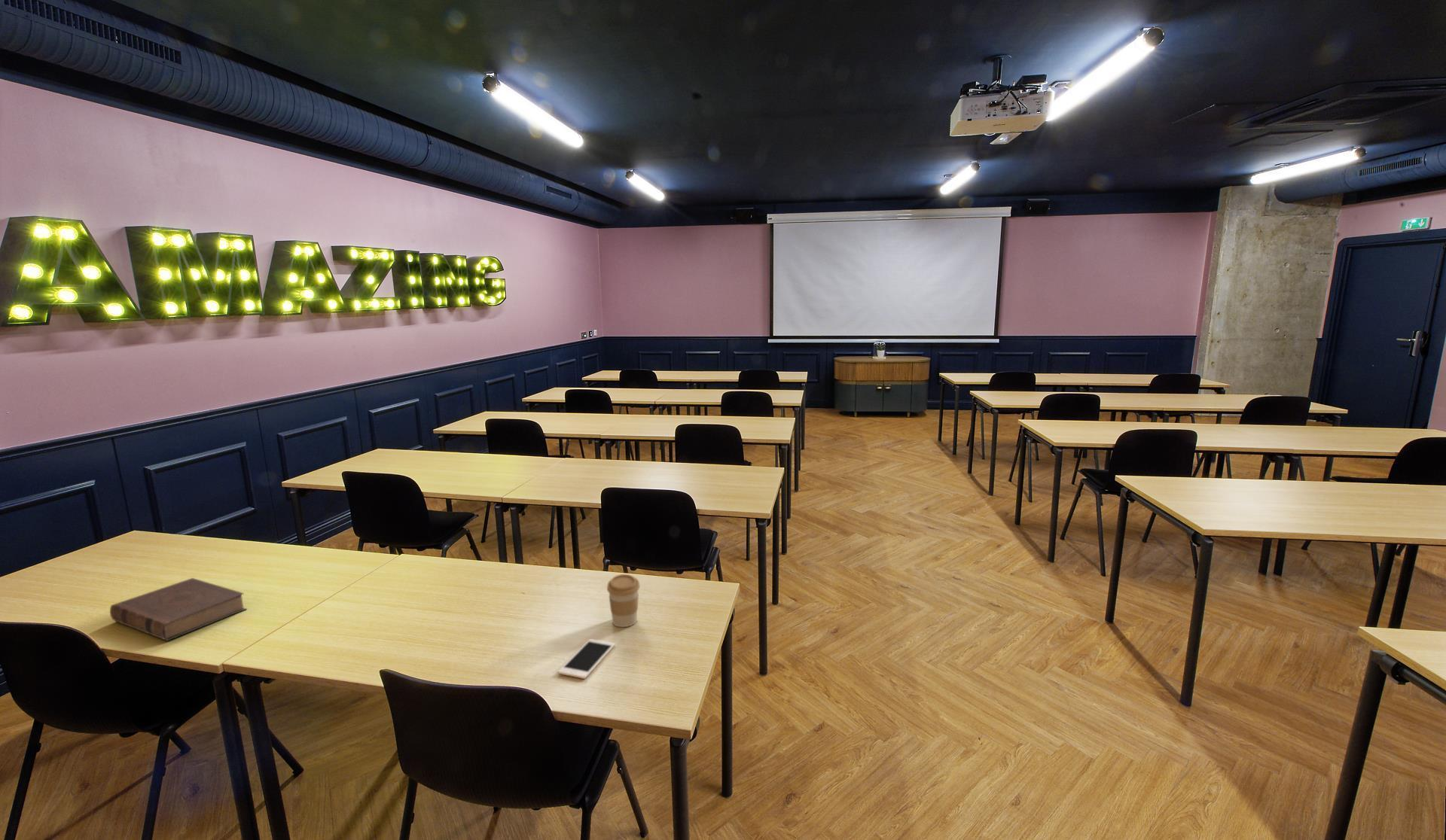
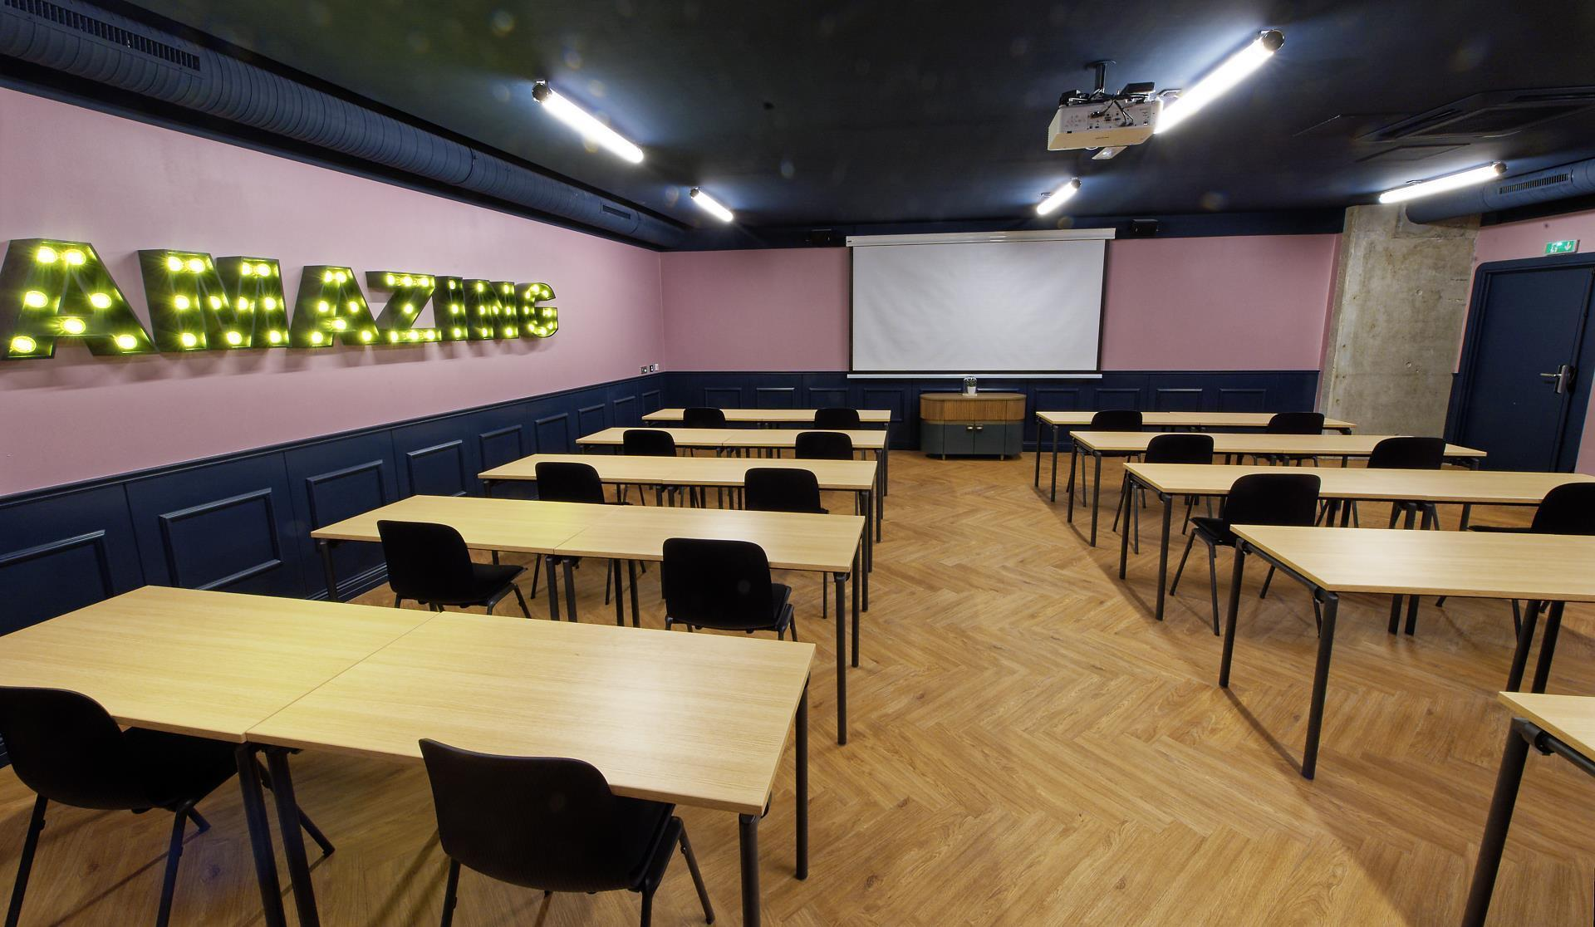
- book [109,577,248,642]
- cell phone [557,638,616,680]
- coffee cup [606,574,641,628]
